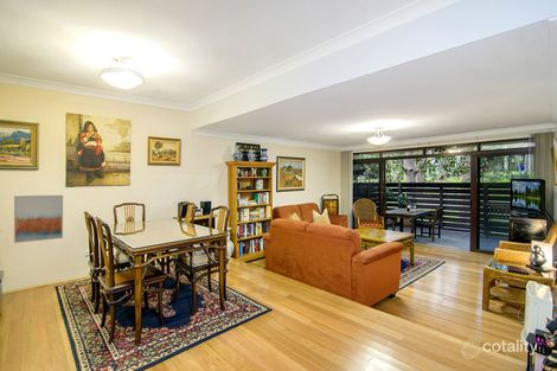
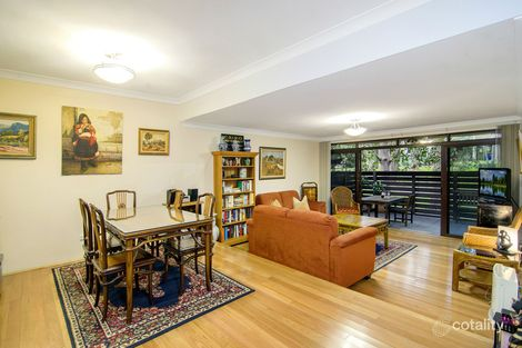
- wall art [13,194,64,244]
